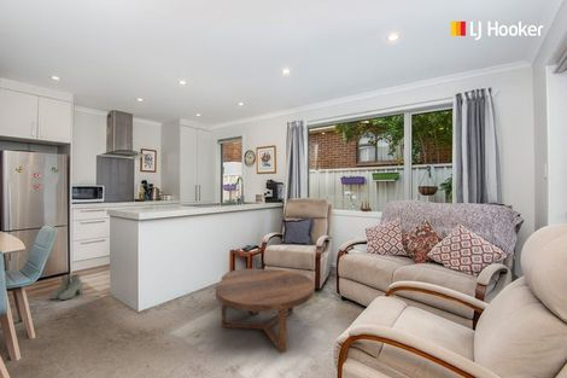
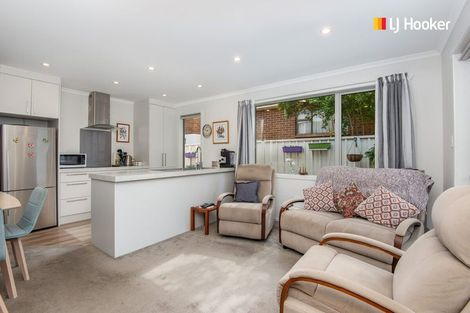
- boots [48,273,84,301]
- coffee table [215,267,316,354]
